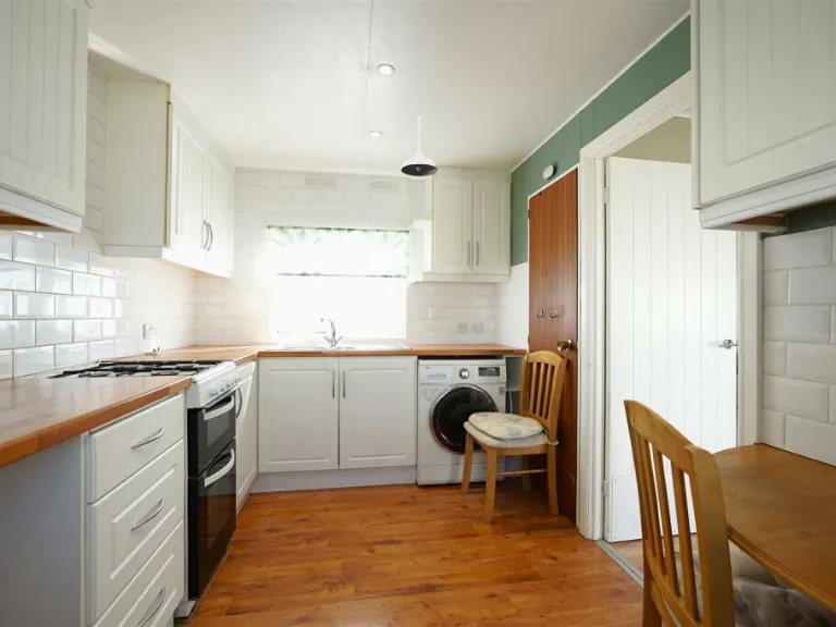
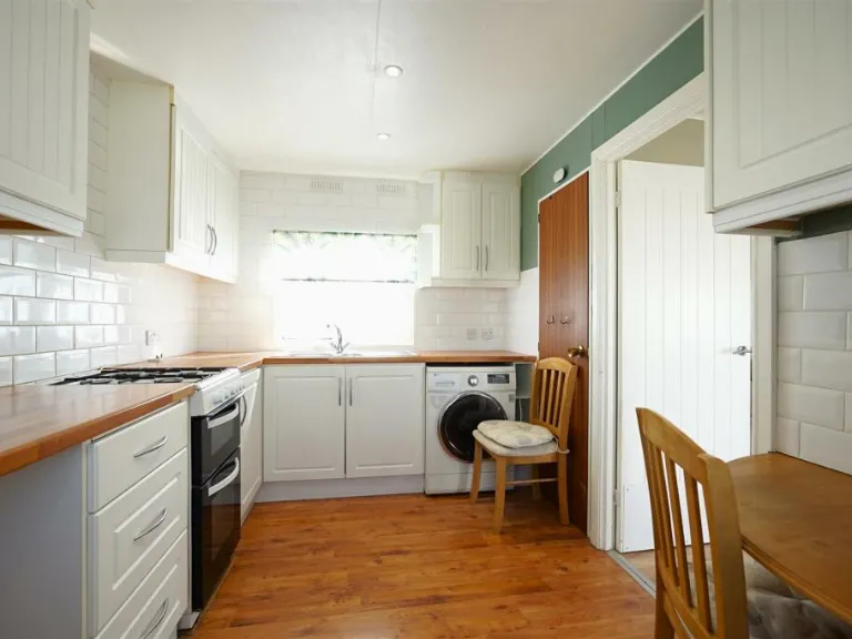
- pendant light [399,116,439,177]
